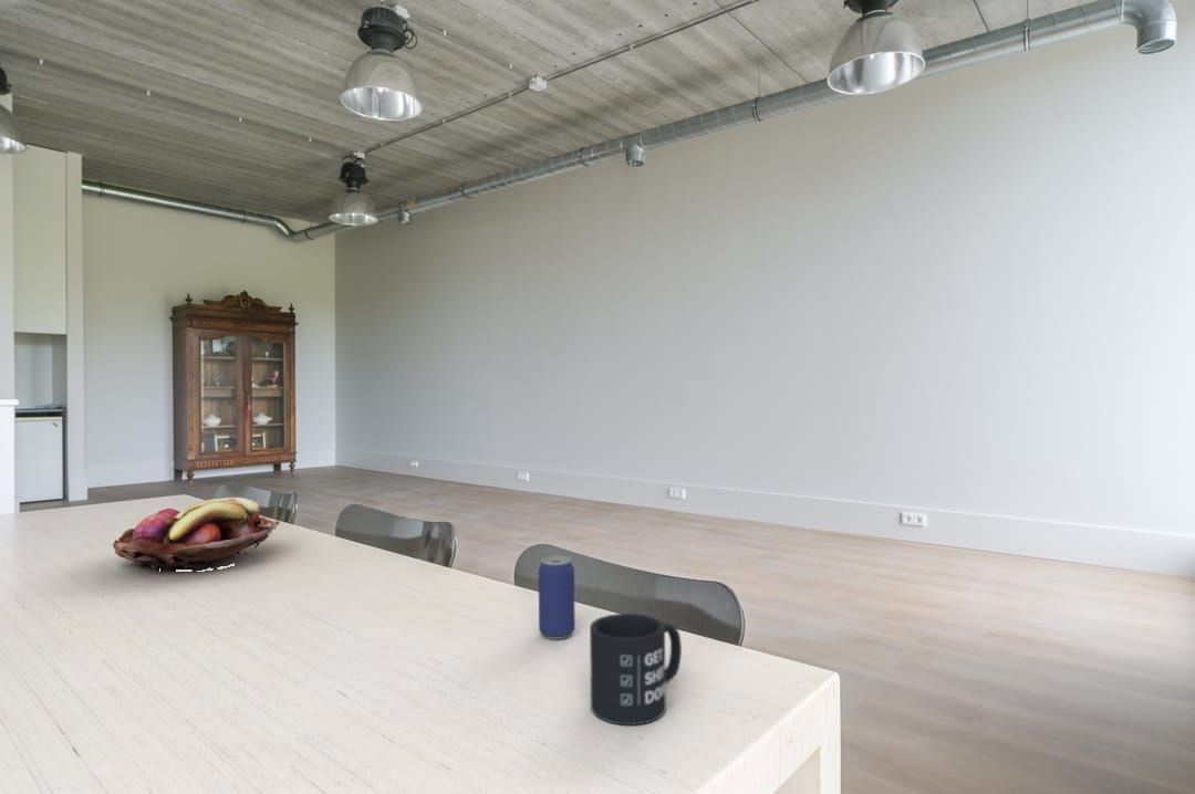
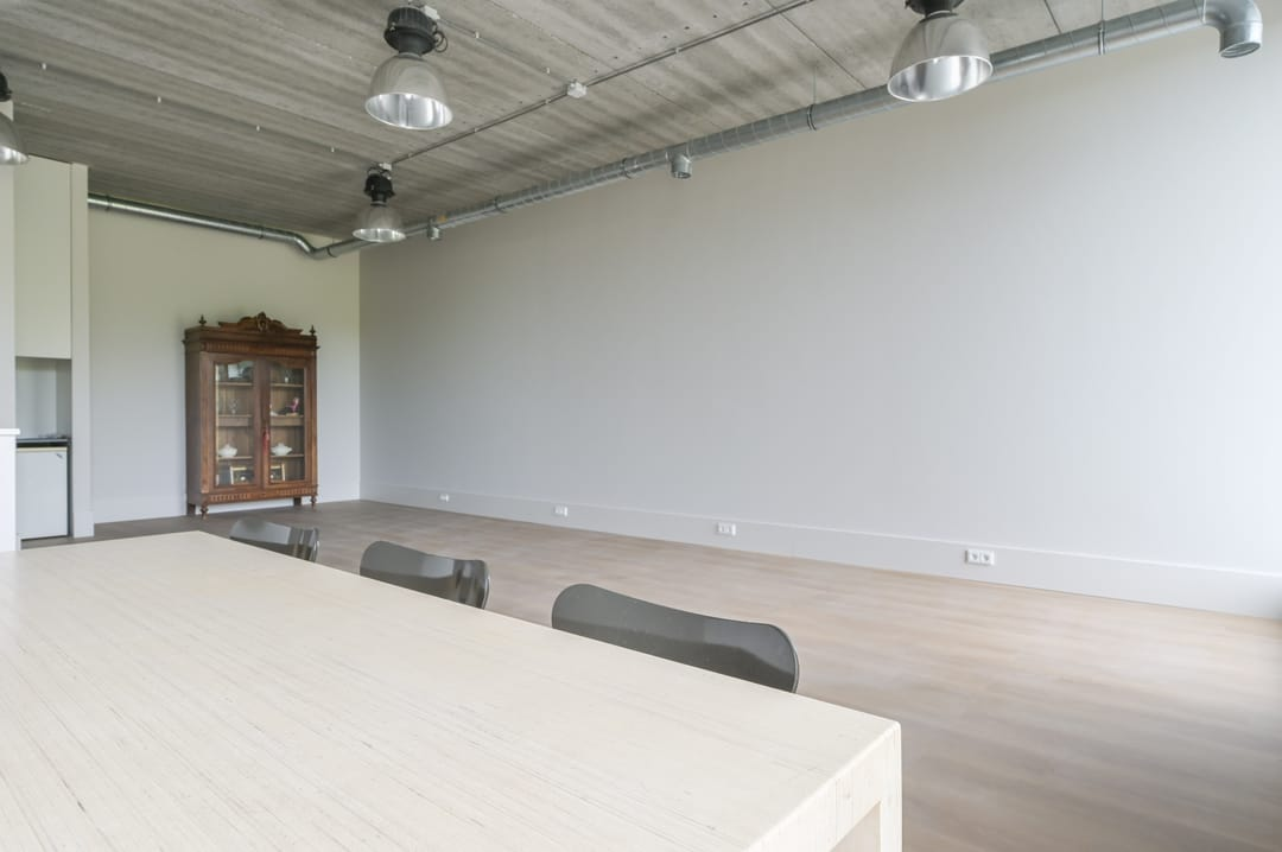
- fruit basket [112,497,281,572]
- beverage can [538,555,576,640]
- mug [589,613,683,727]
